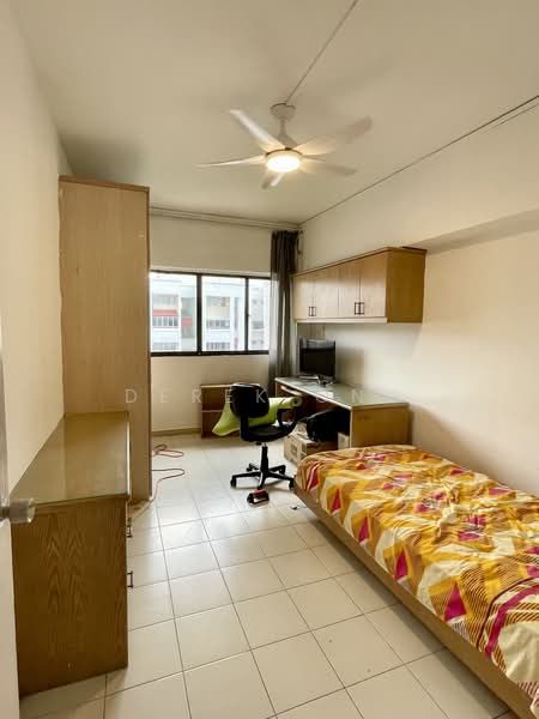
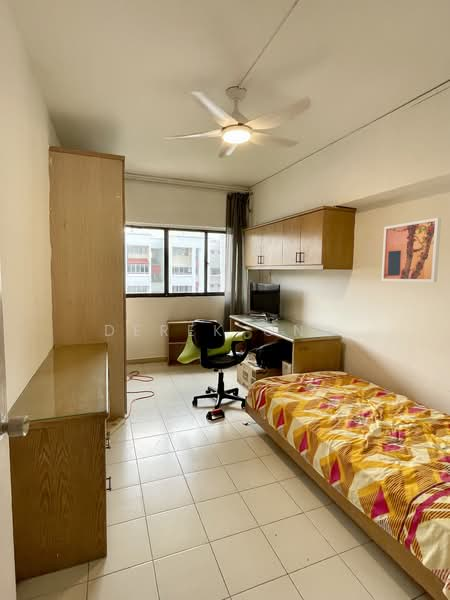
+ wall art [381,217,442,283]
